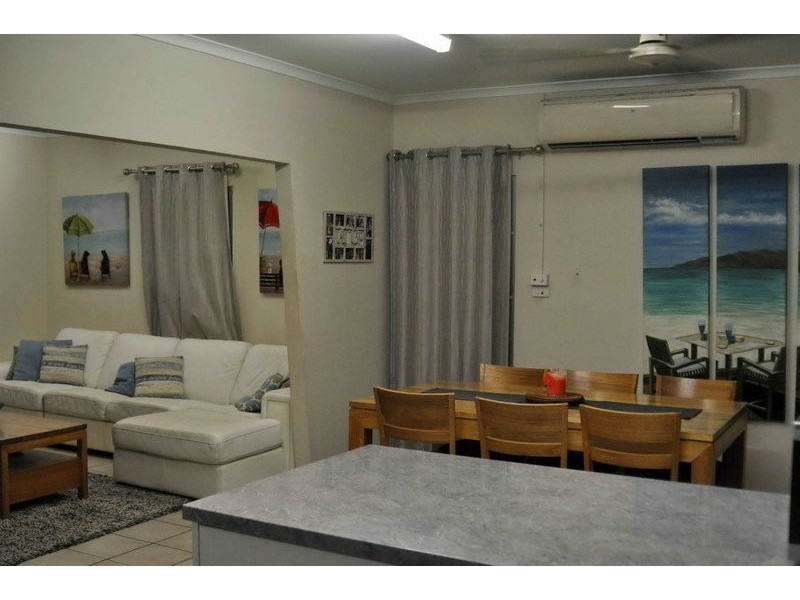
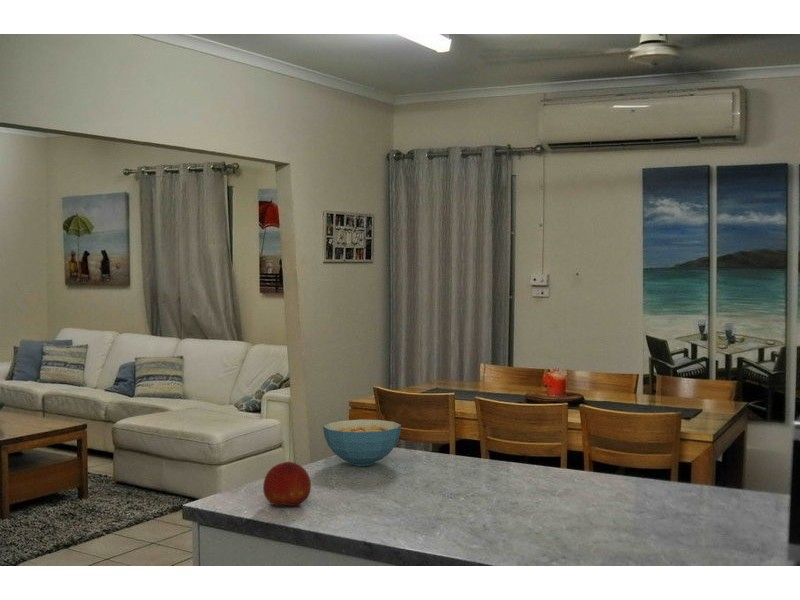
+ cereal bowl [322,419,402,467]
+ fruit [262,461,312,508]
